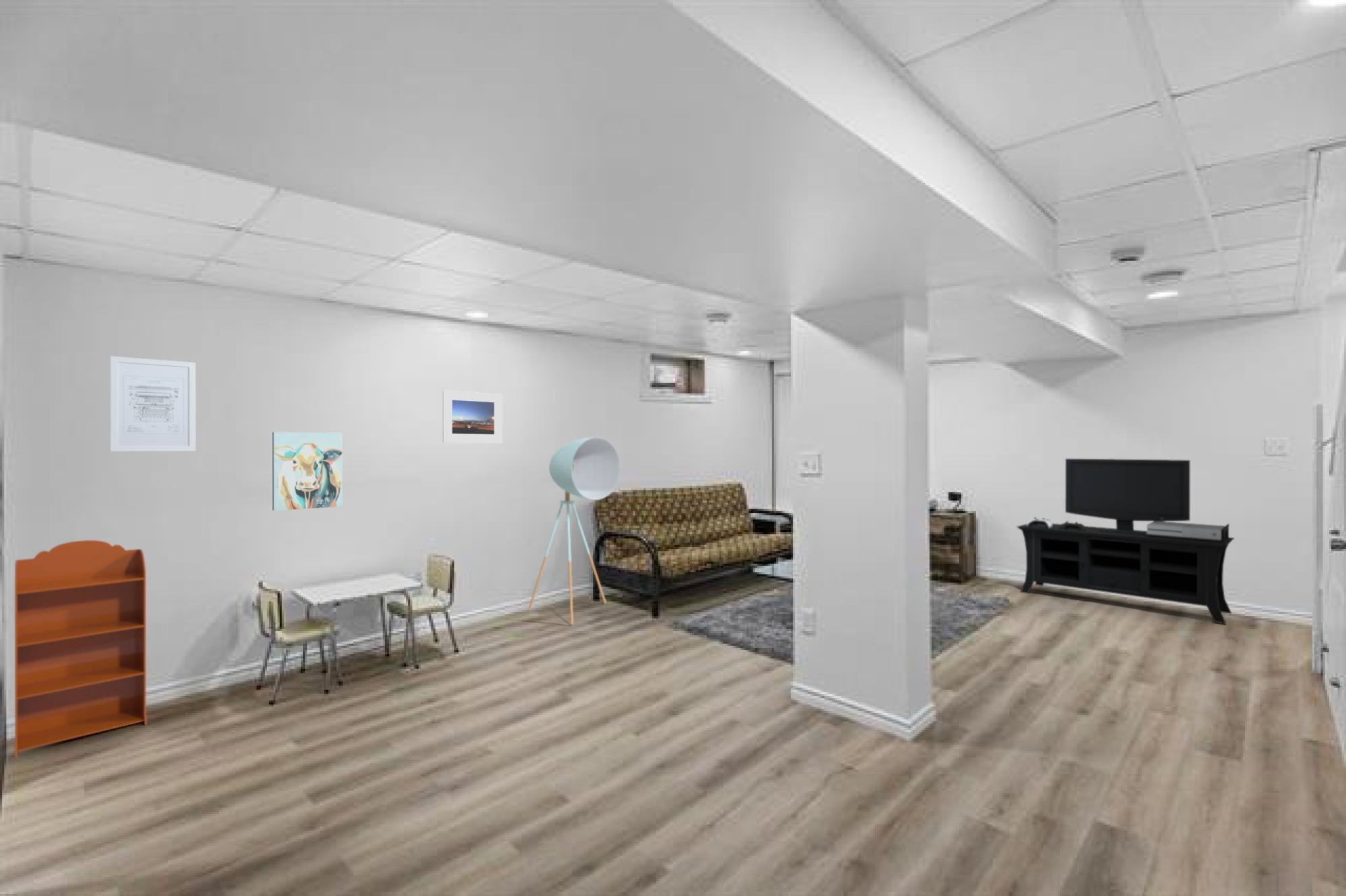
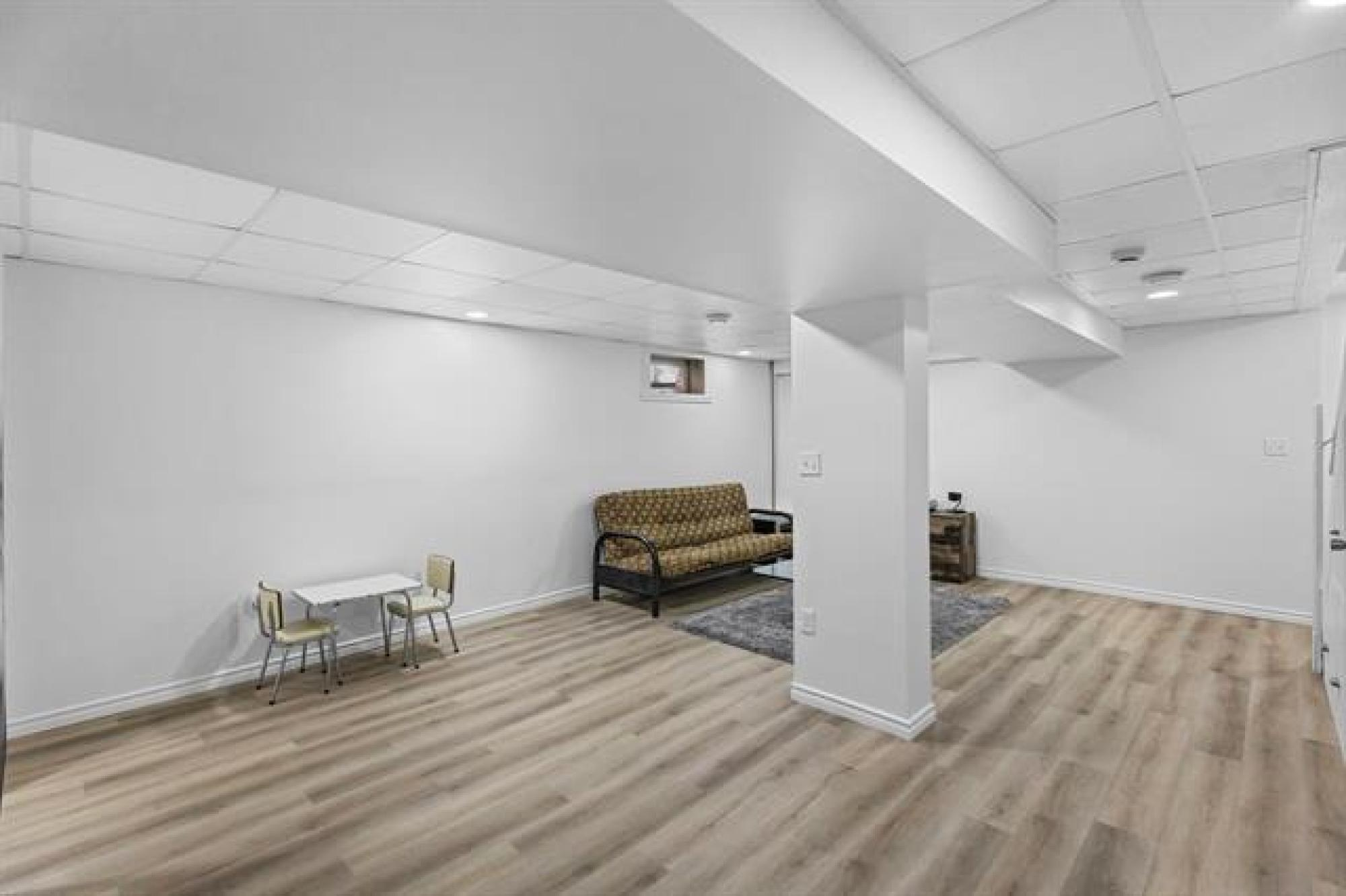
- wall art [110,355,196,452]
- wall art [272,431,343,511]
- bookcase [14,539,147,759]
- floor lamp [528,437,621,625]
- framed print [442,389,503,443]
- media console [1016,458,1236,625]
